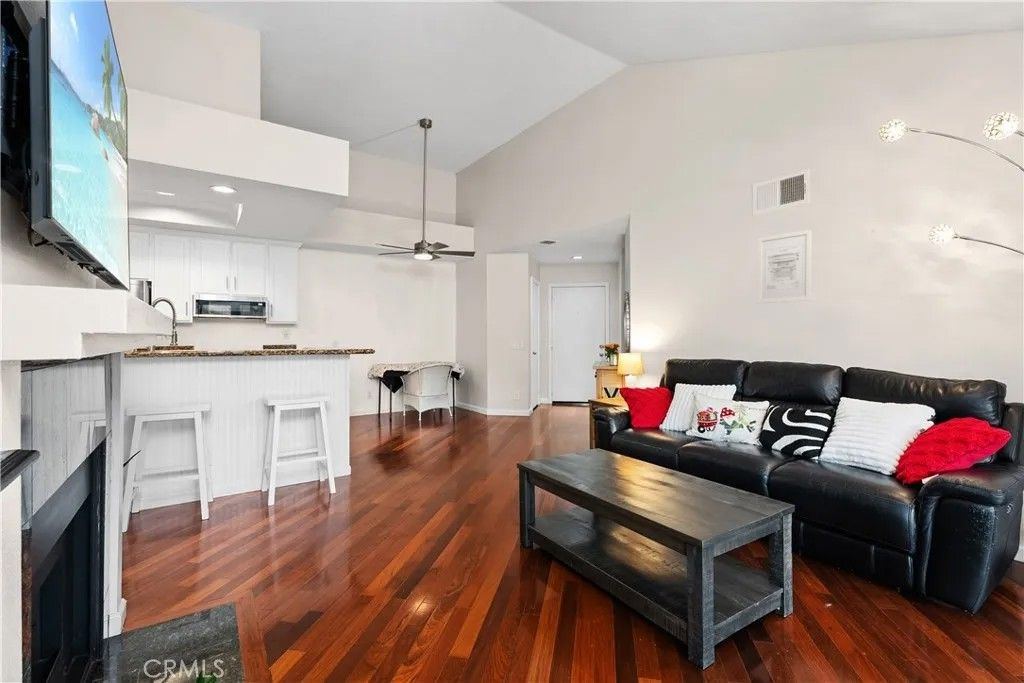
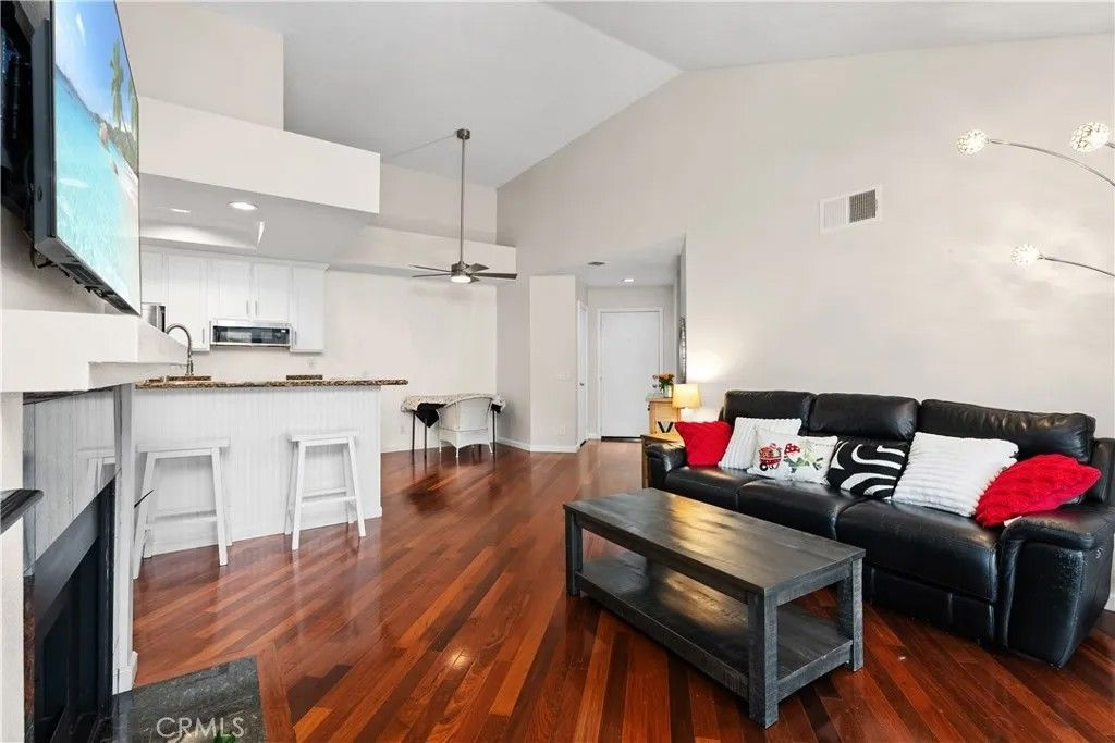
- wall art [756,229,812,305]
